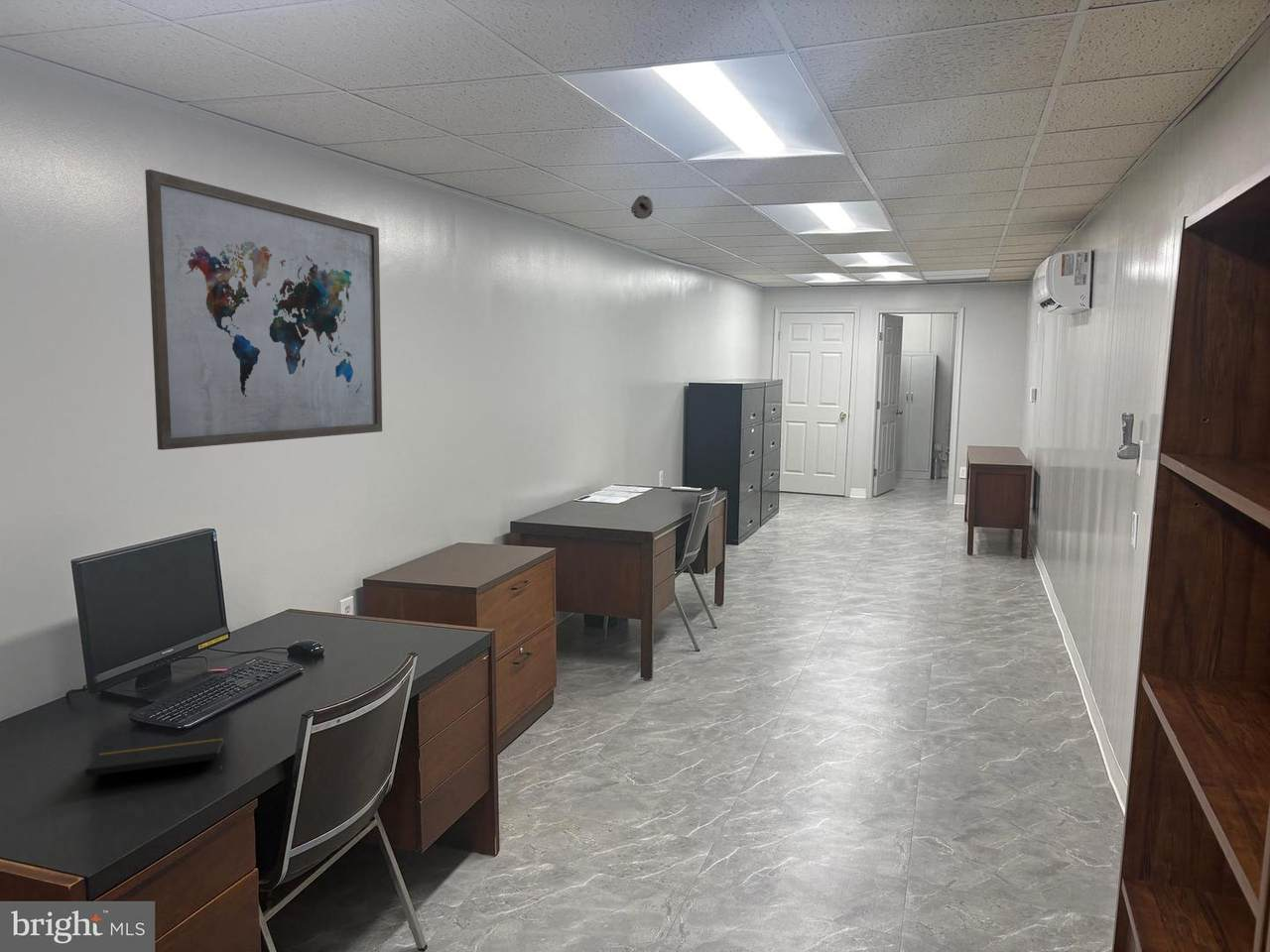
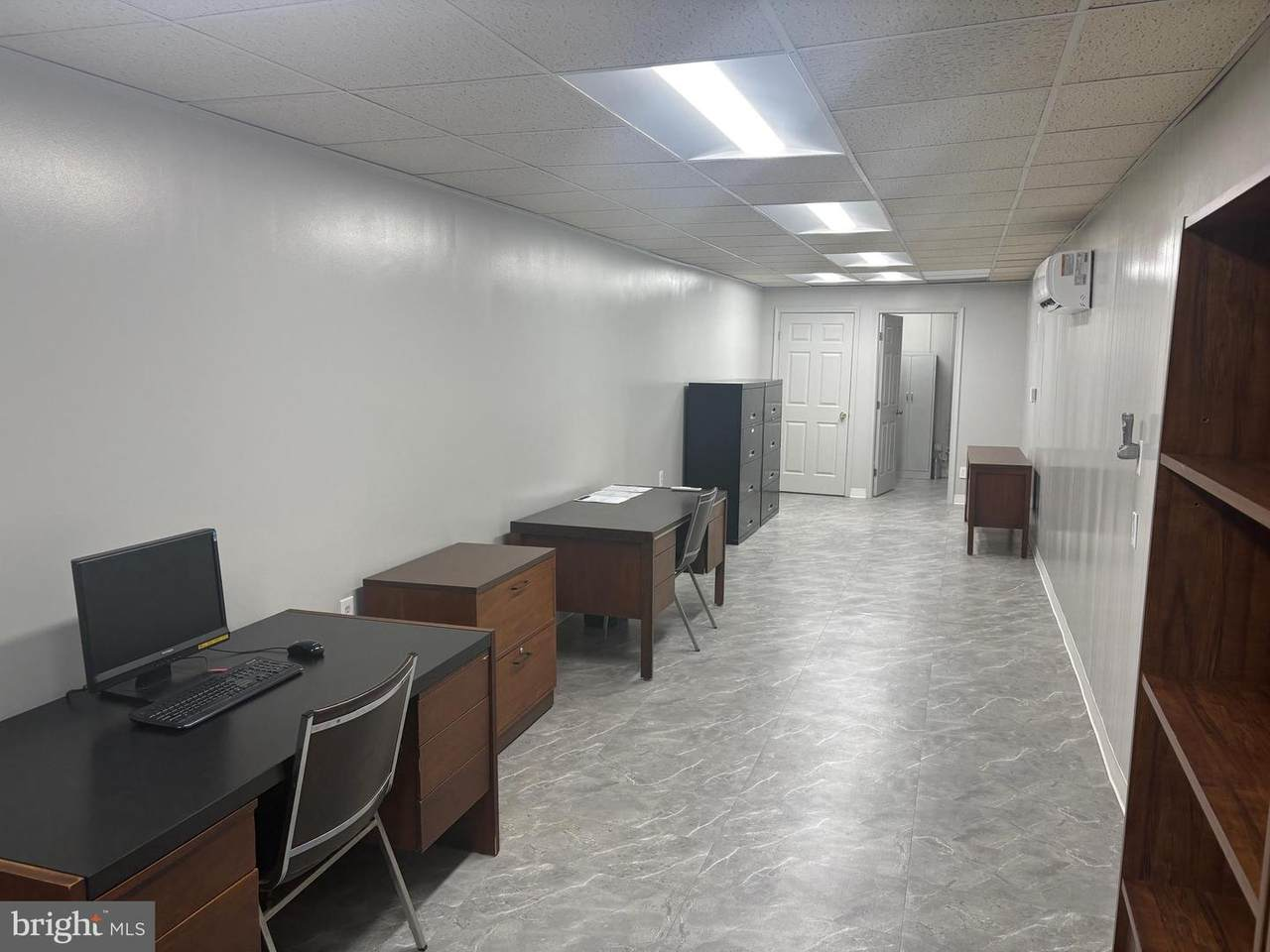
- smoke detector [630,194,655,220]
- wall art [144,169,383,451]
- notepad [84,737,224,777]
